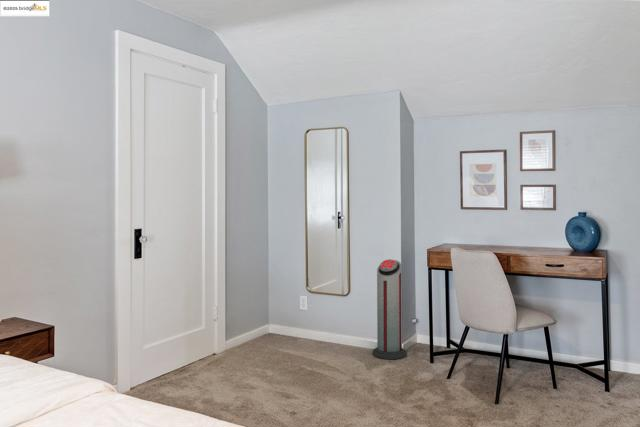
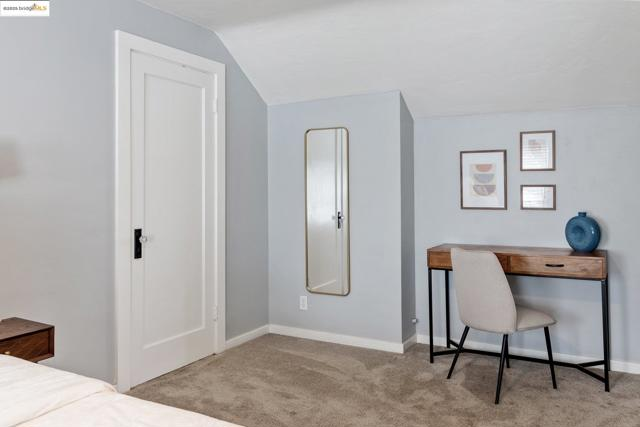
- air purifier [372,258,408,360]
